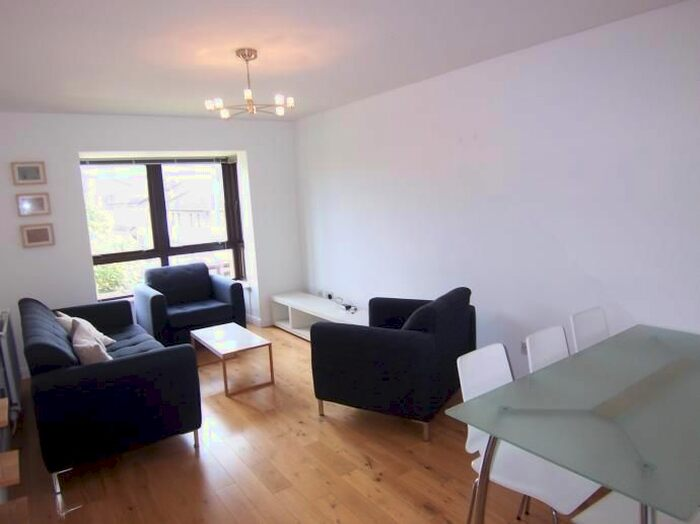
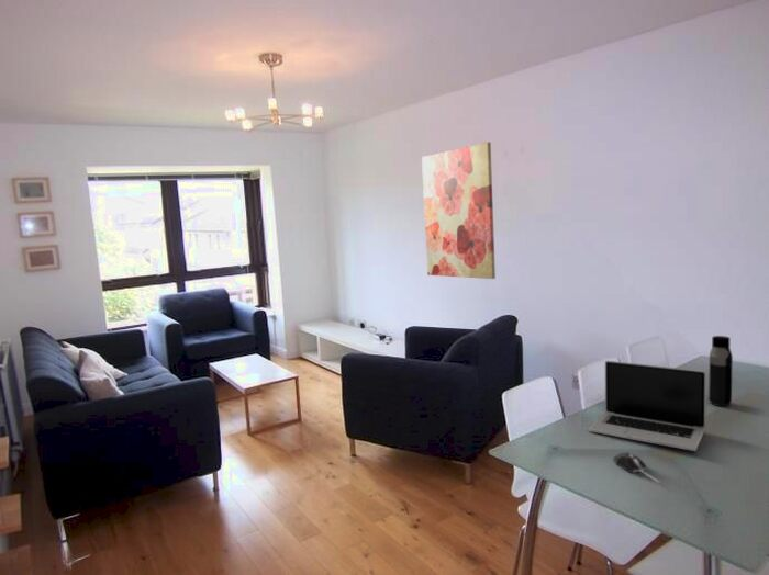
+ computer mouse [613,452,660,484]
+ wall art [421,142,497,280]
+ laptop [588,360,707,452]
+ water bottle [707,335,734,407]
